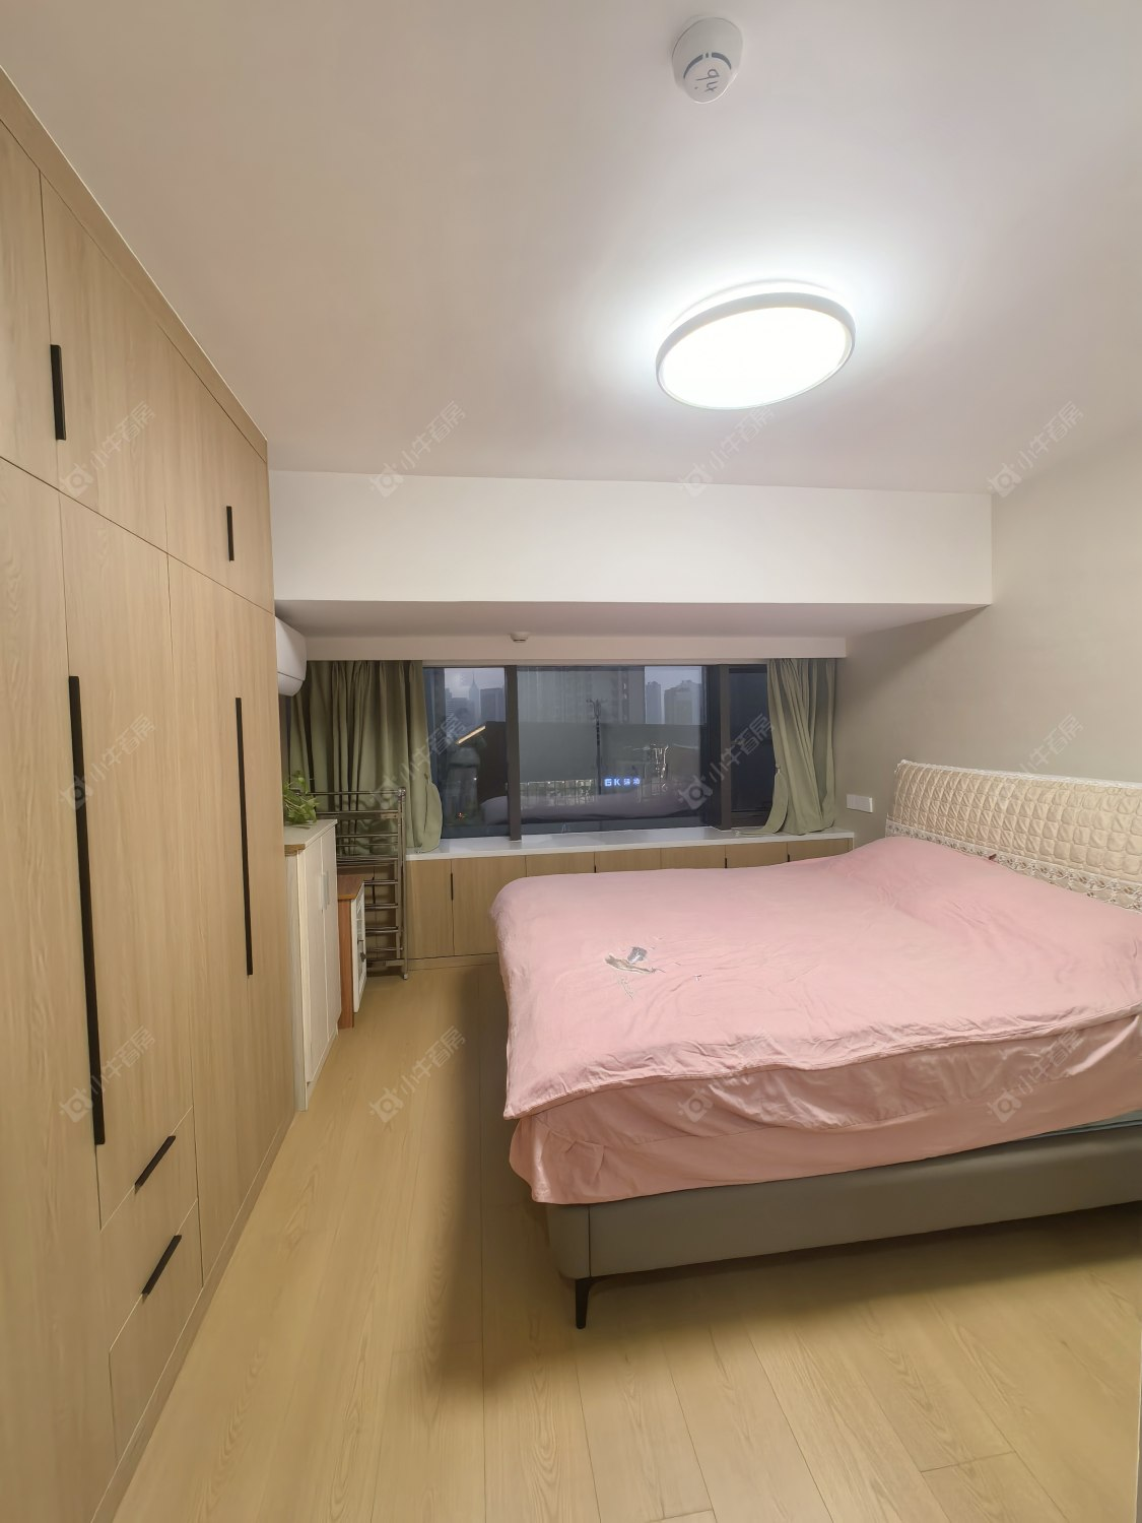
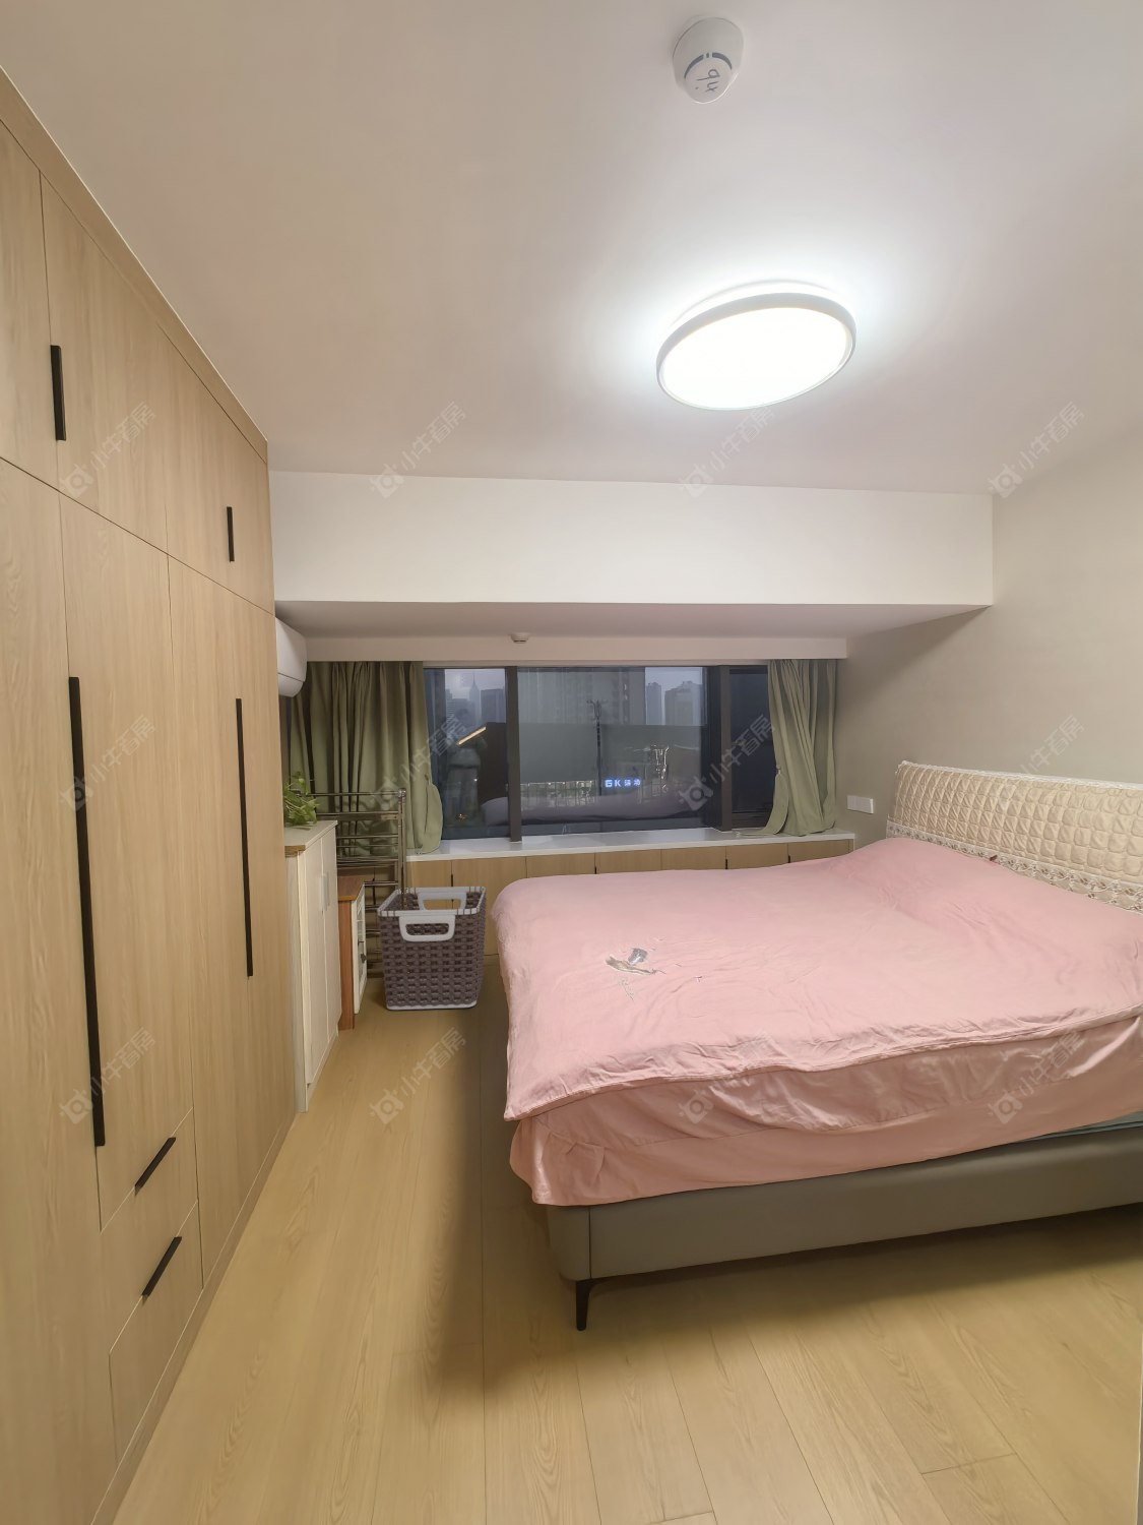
+ clothes hamper [376,885,487,1011]
